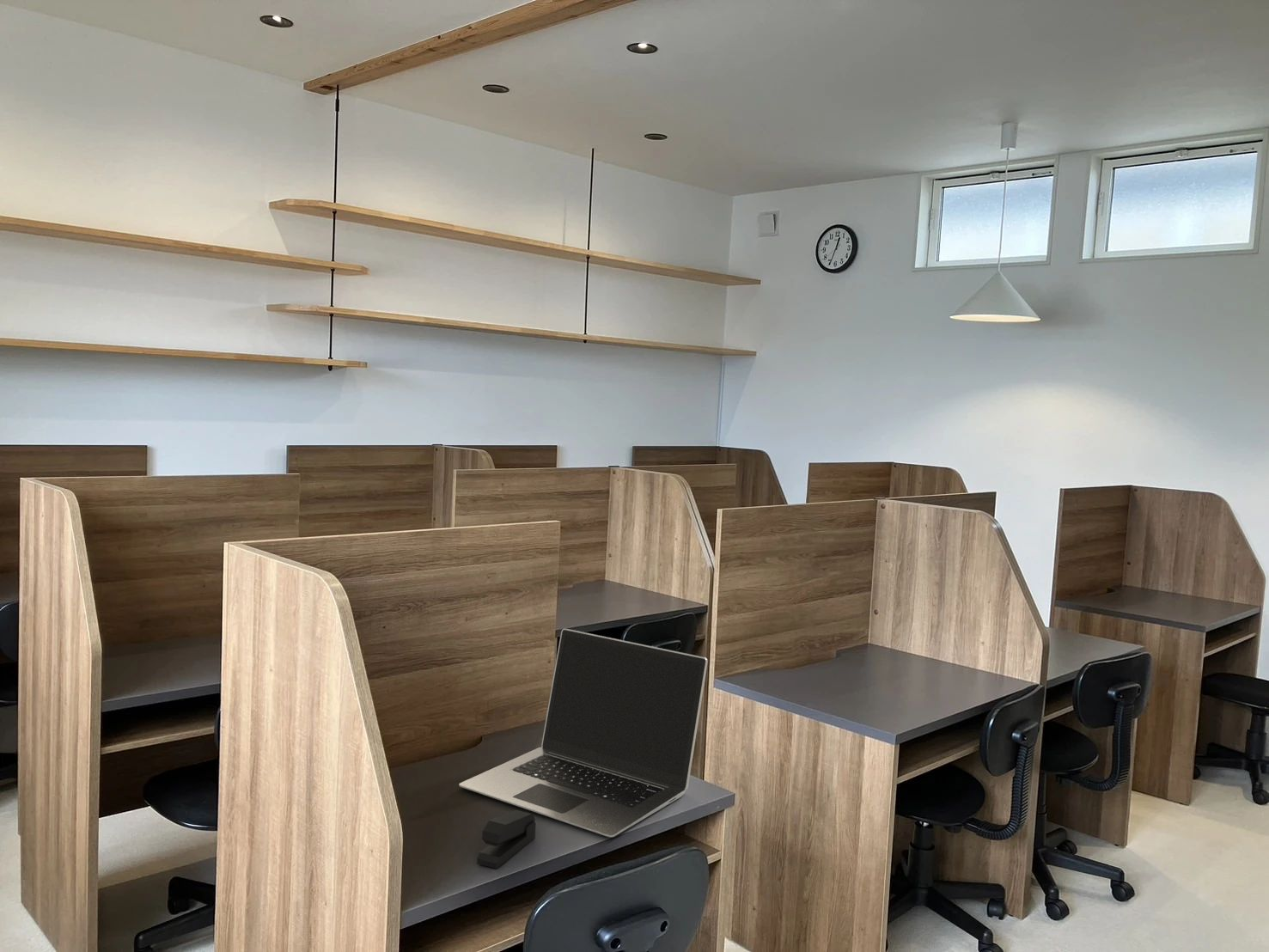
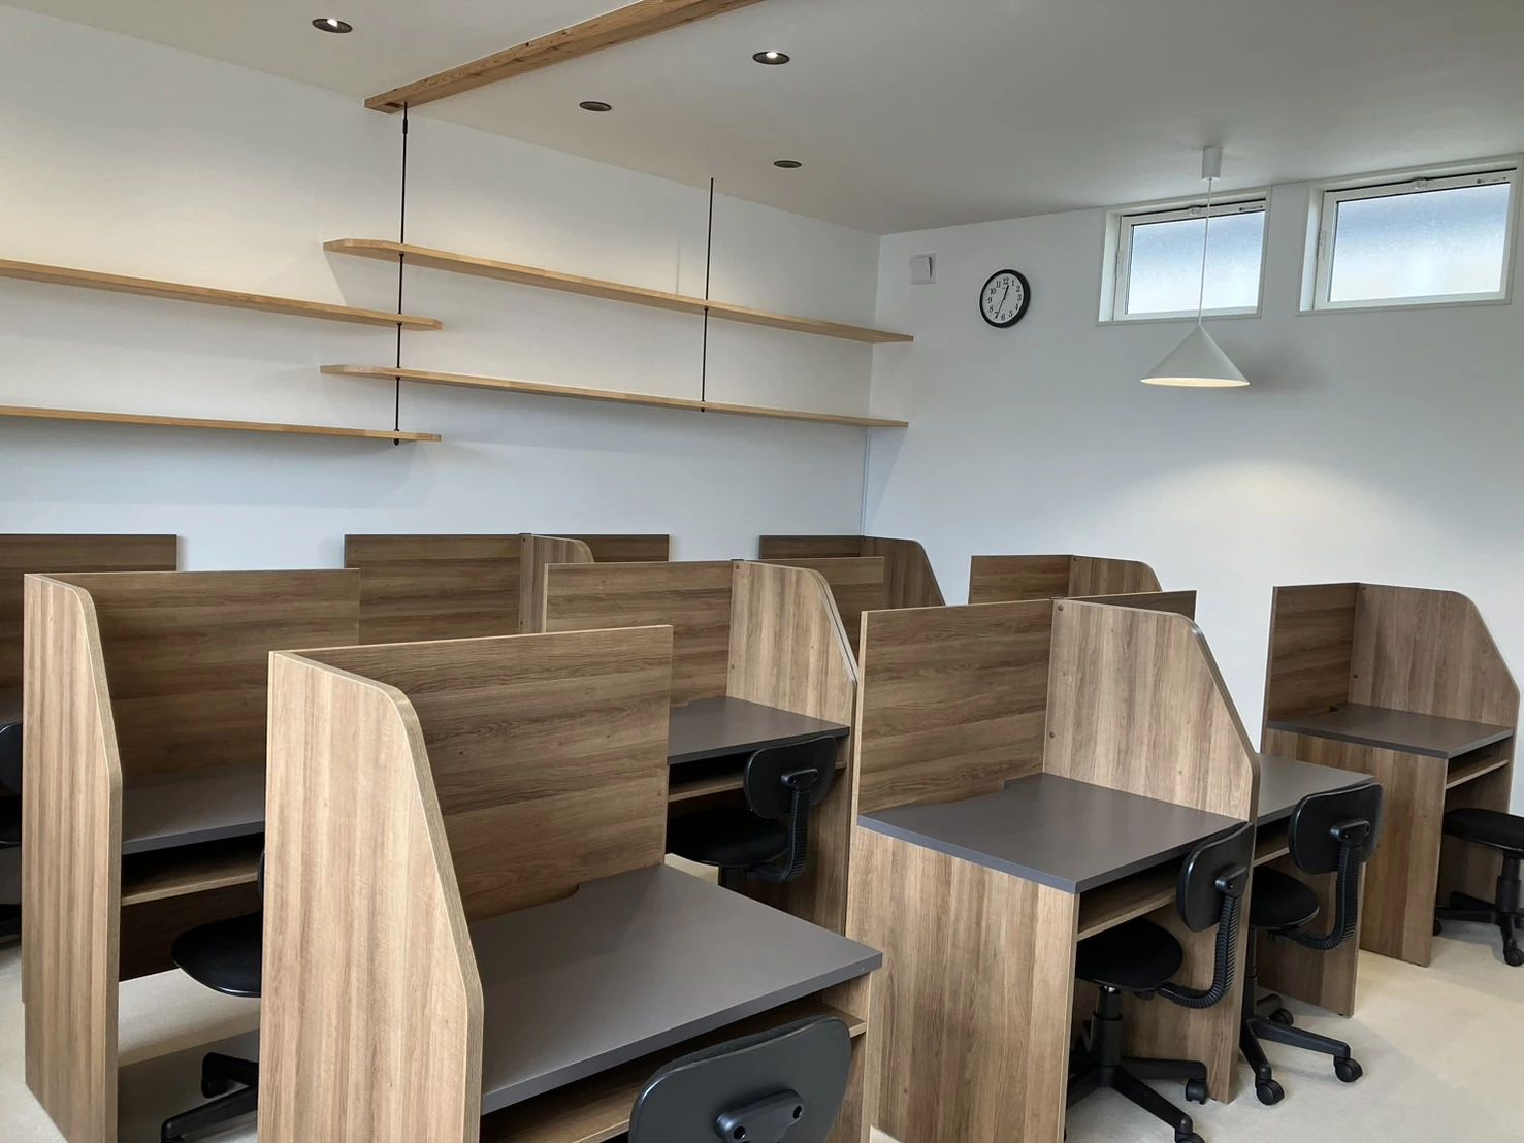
- stapler [476,809,536,870]
- laptop [458,628,709,838]
